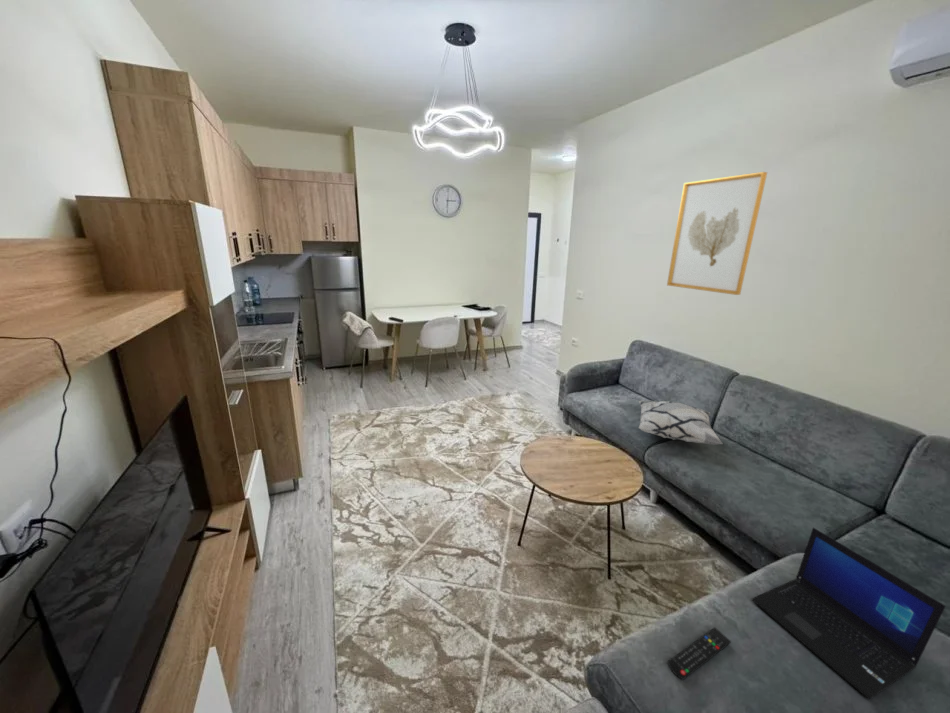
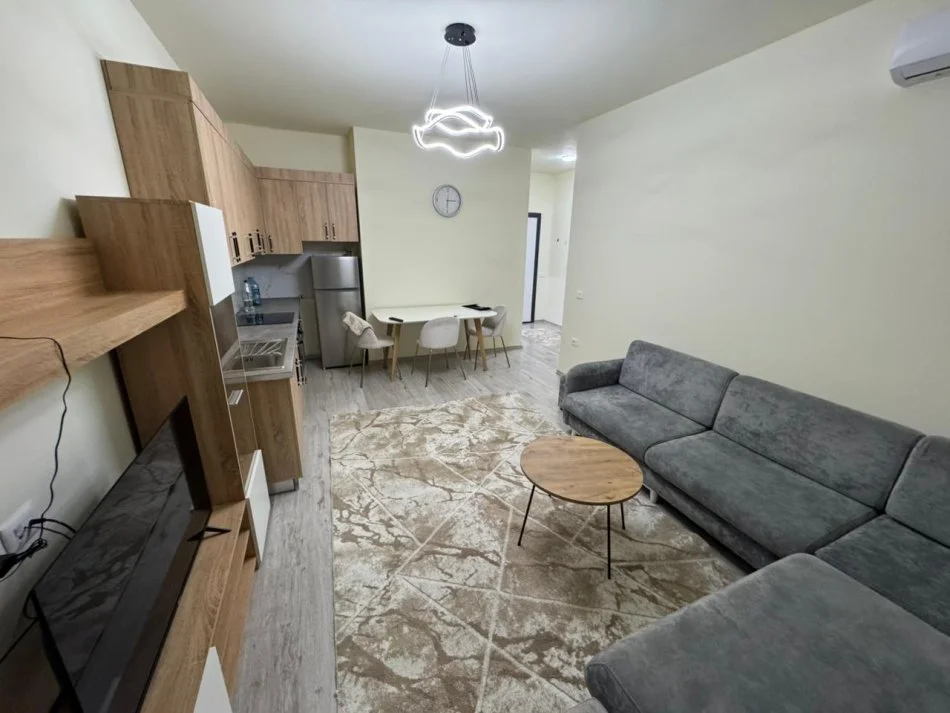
- wall art [666,171,768,296]
- decorative pillow [638,400,723,446]
- remote control [667,626,732,681]
- laptop [751,527,946,700]
